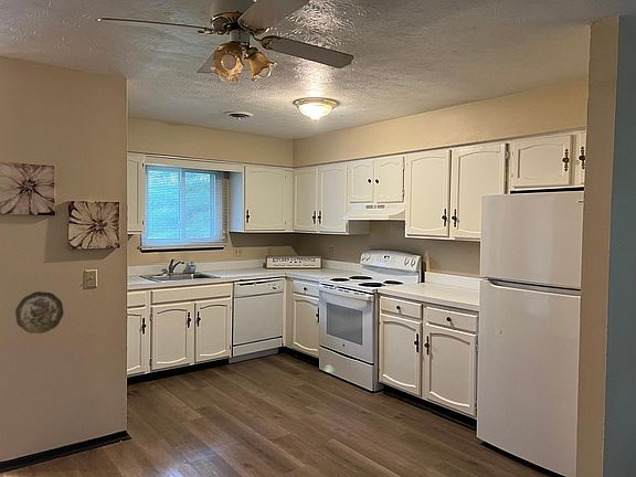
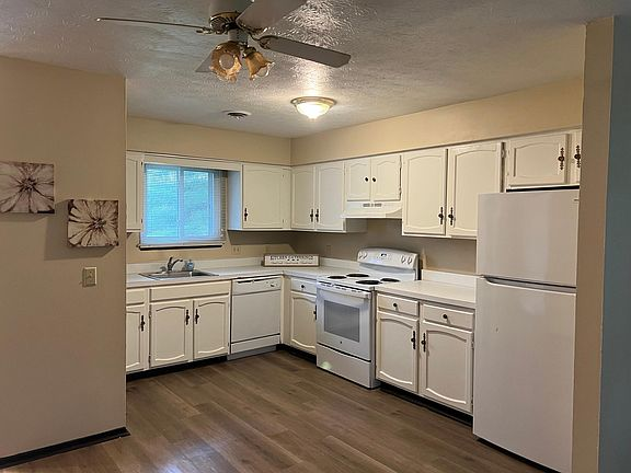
- decorative plate [14,290,64,335]
